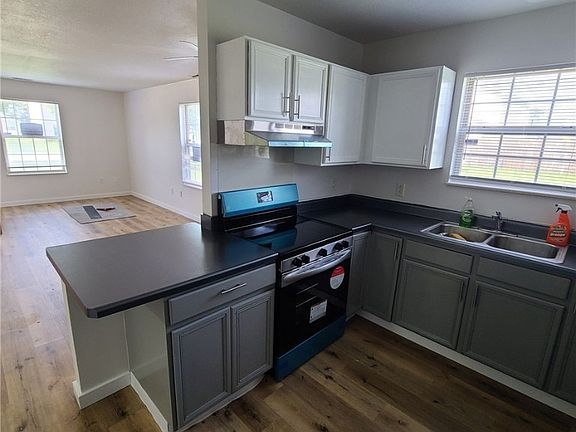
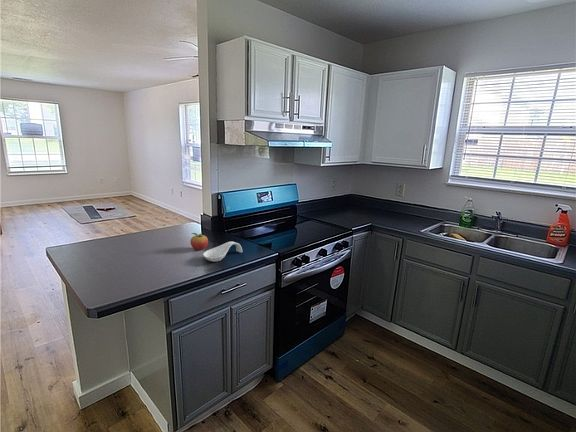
+ fruit [189,232,209,251]
+ spoon rest [202,241,243,263]
